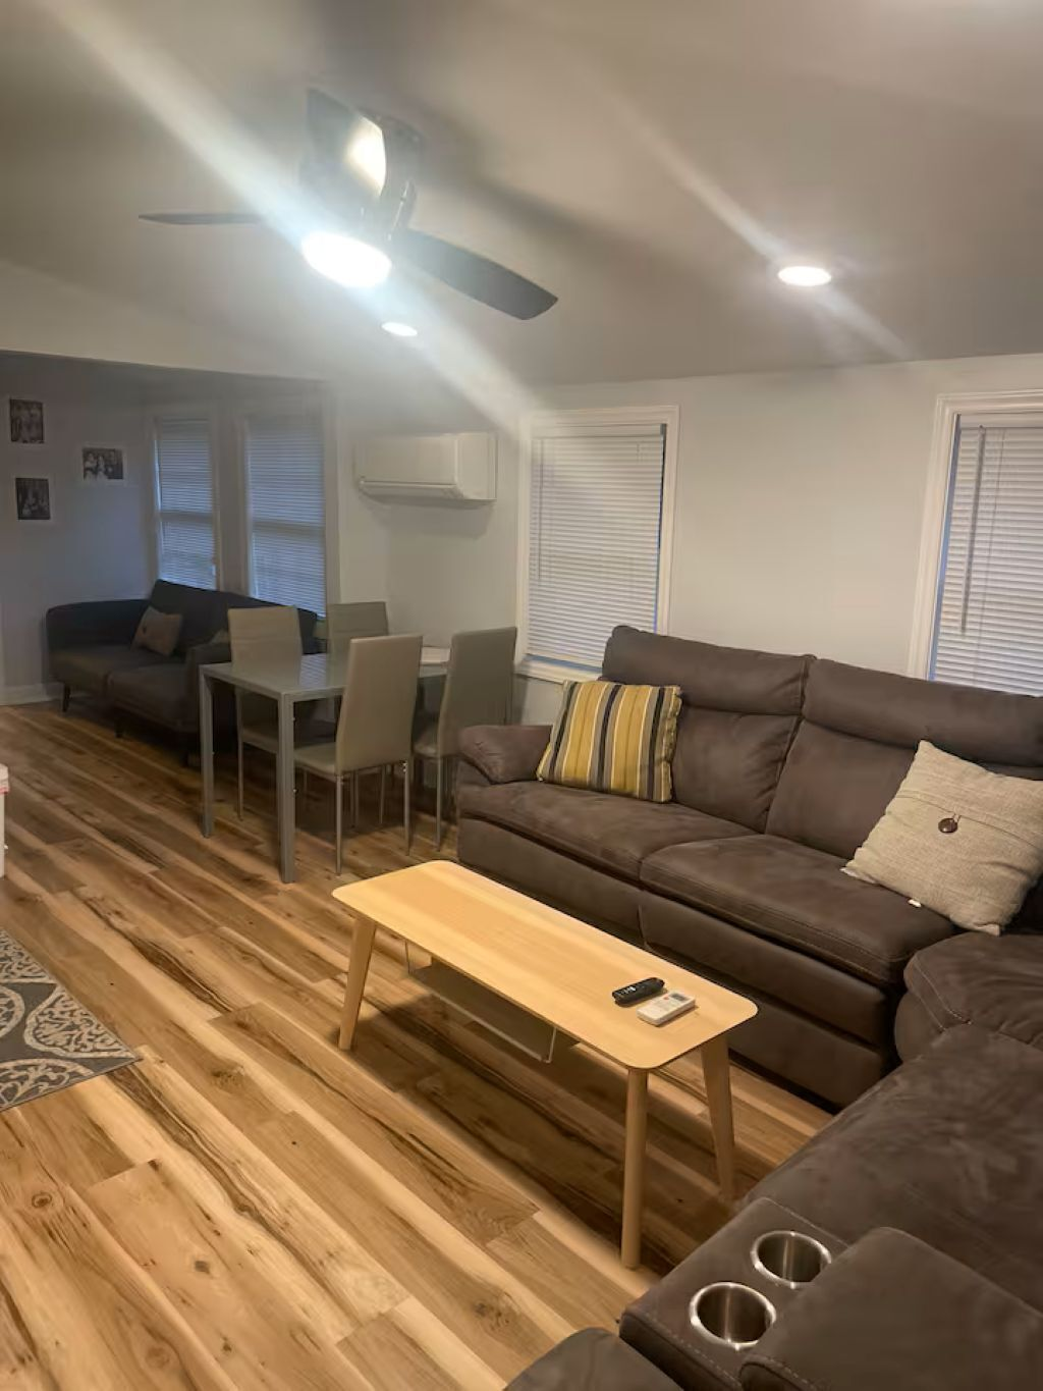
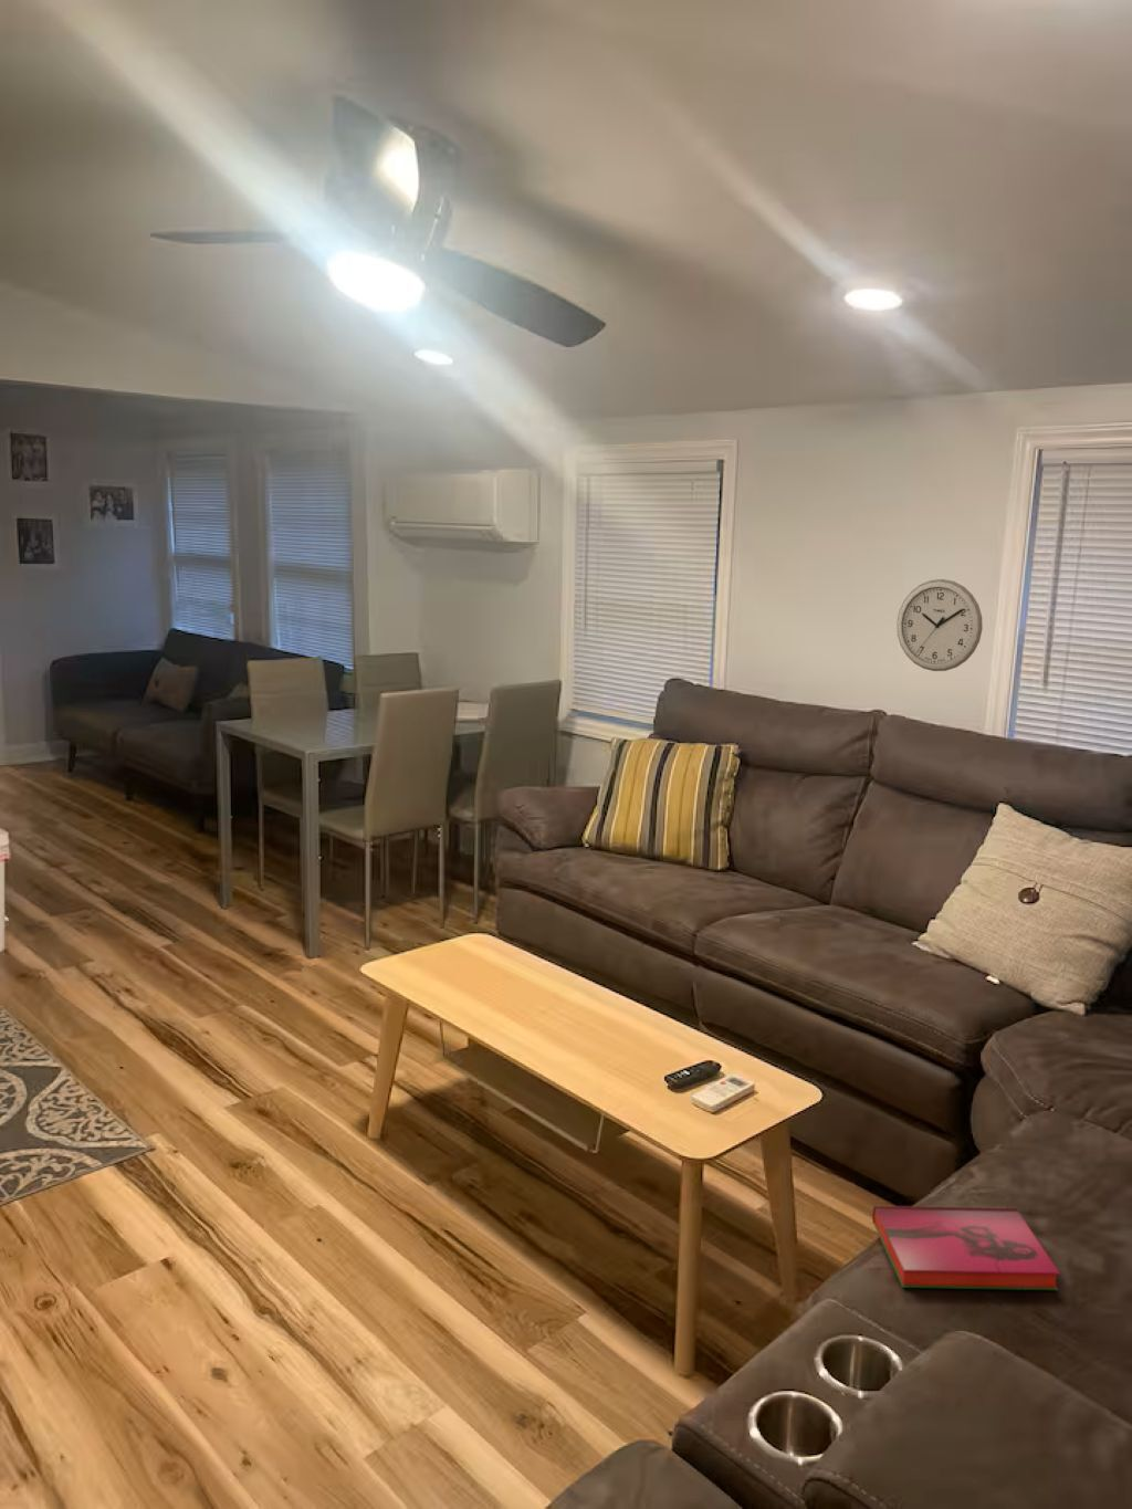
+ wall clock [895,578,983,672]
+ hardback book [872,1205,1062,1291]
